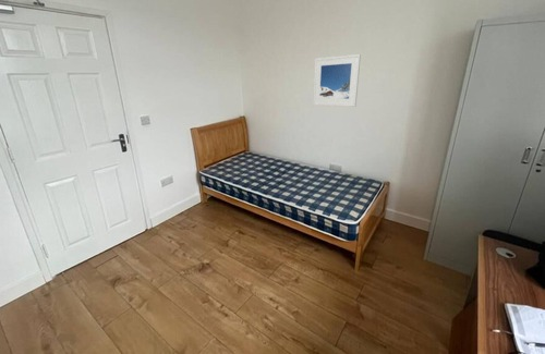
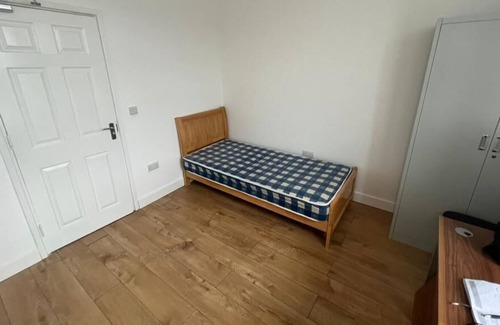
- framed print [312,53,362,108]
